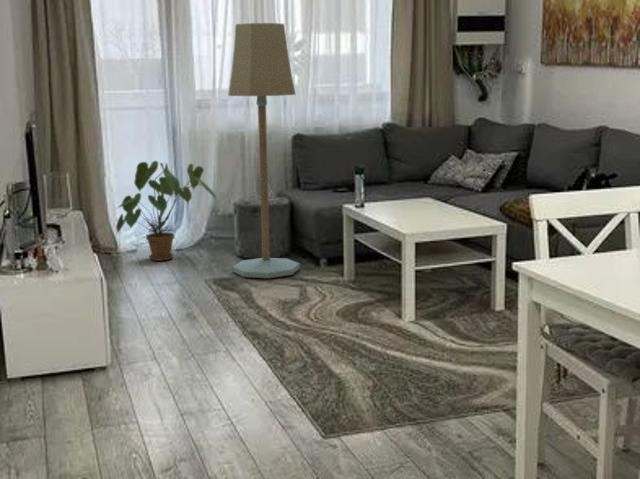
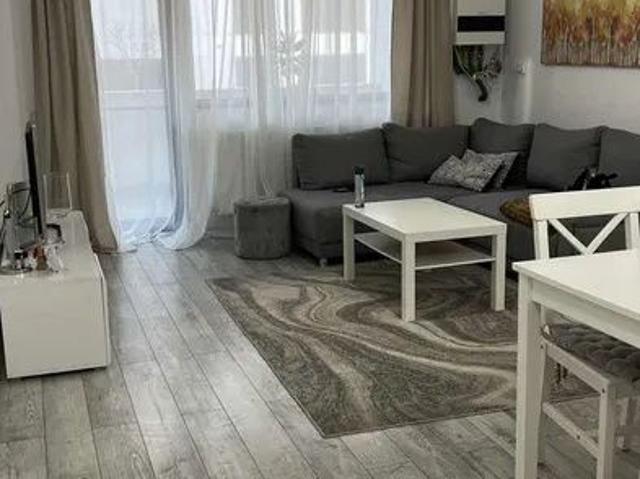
- house plant [113,160,218,262]
- floor lamp [227,22,301,279]
